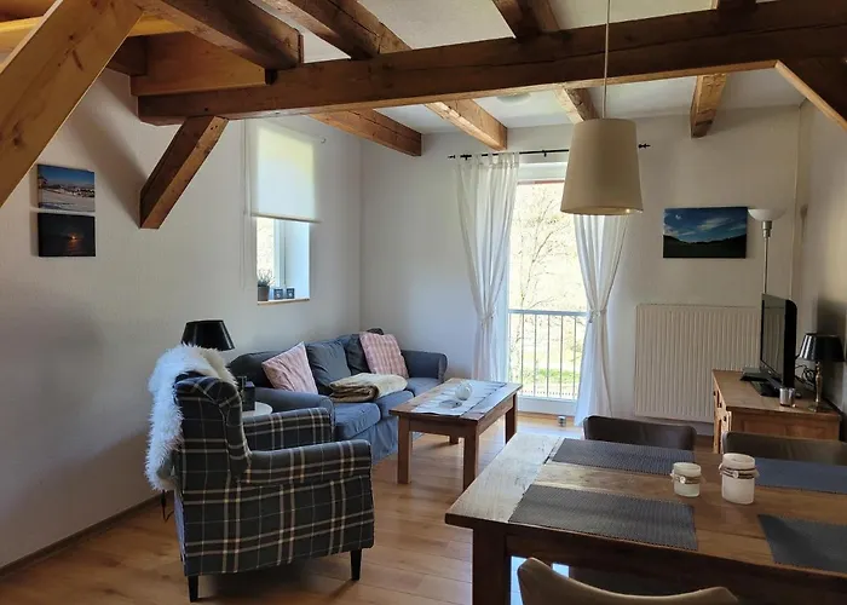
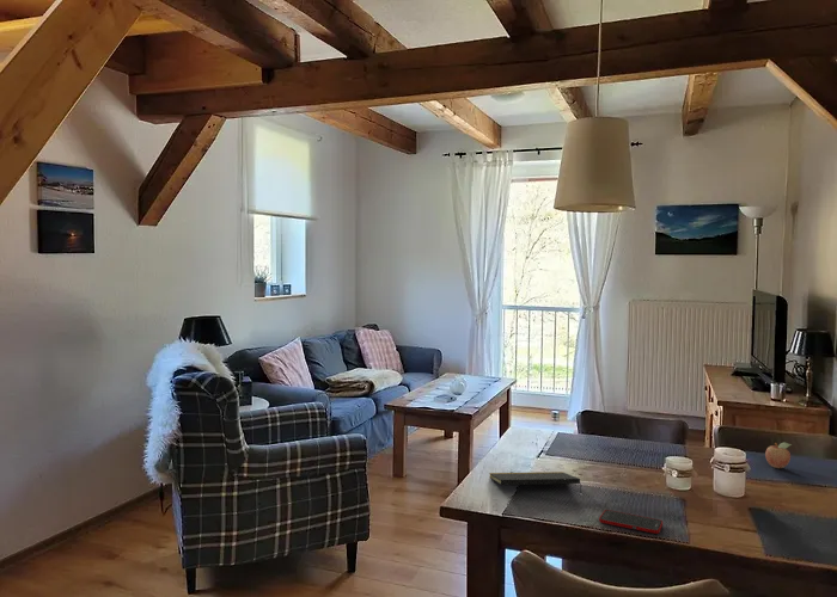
+ fruit [764,442,793,469]
+ notepad [488,470,582,492]
+ cell phone [598,509,664,535]
